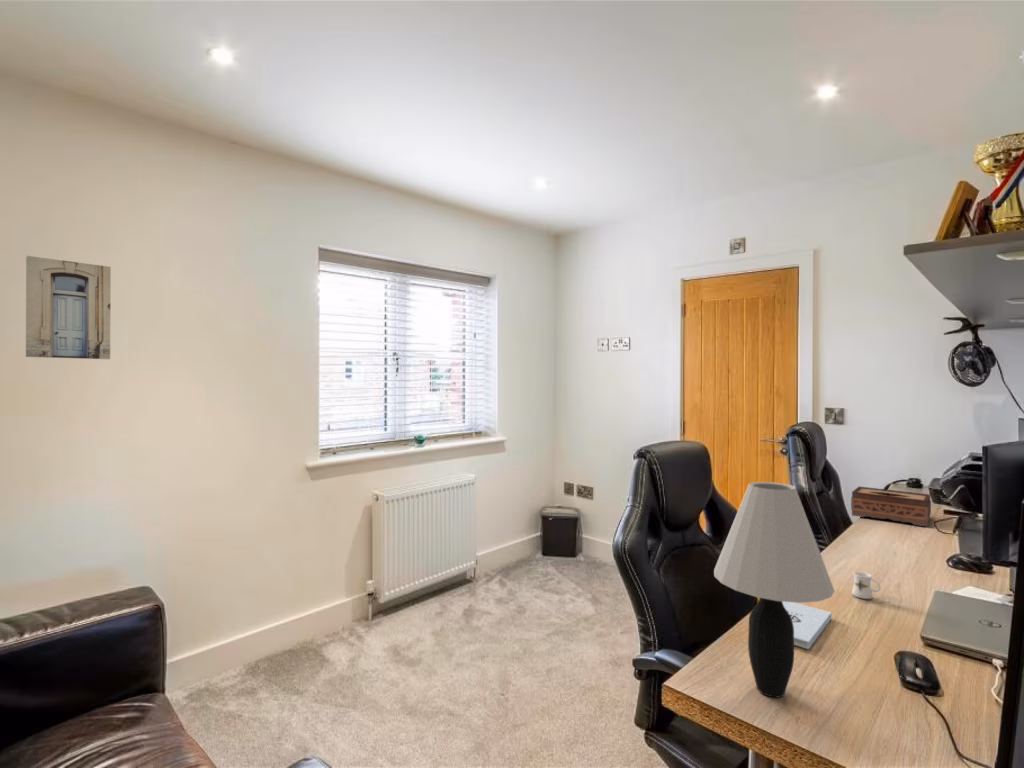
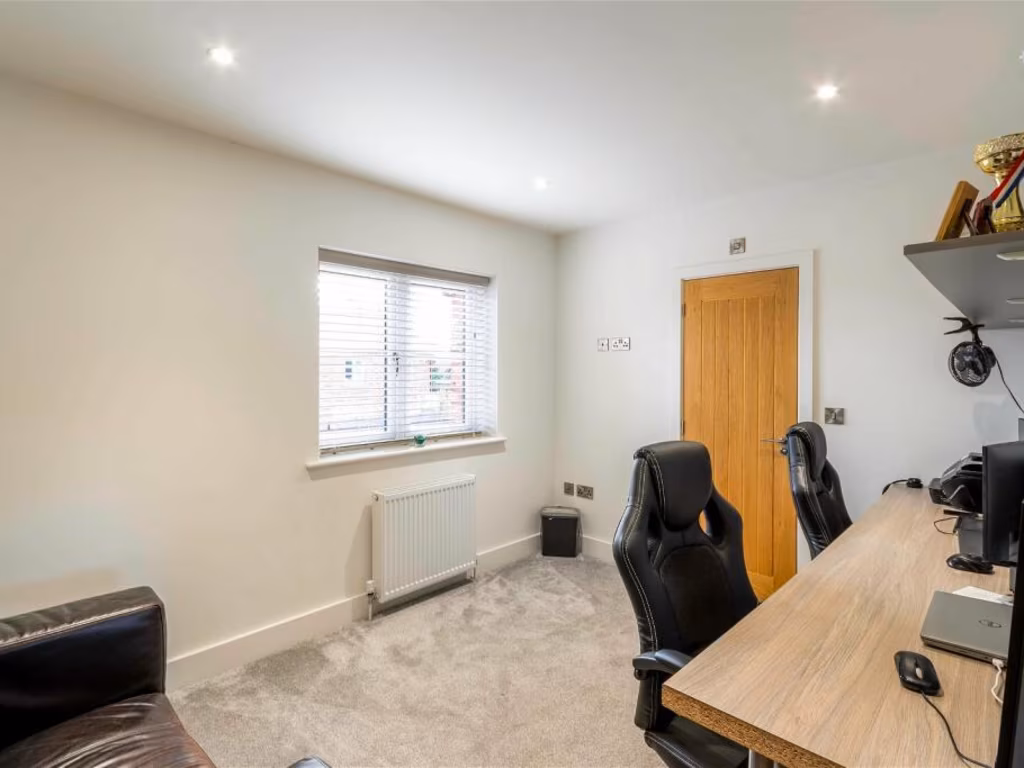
- table lamp [713,481,835,699]
- tissue box [850,485,932,527]
- mug [851,570,905,608]
- wall art [25,255,112,360]
- notepad [782,601,832,650]
